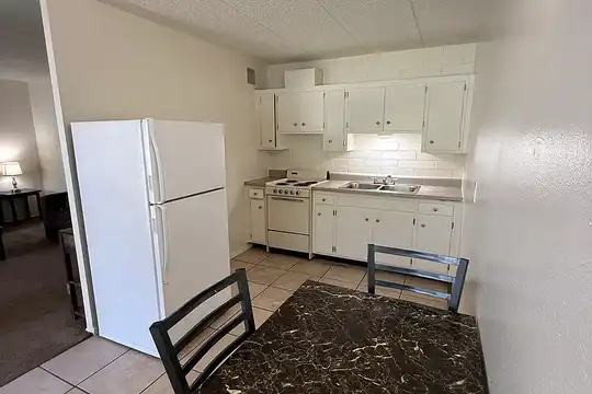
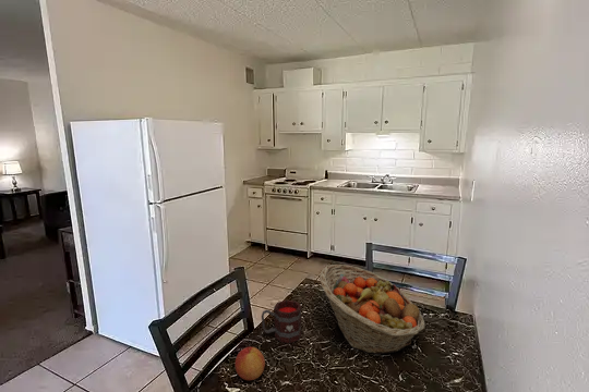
+ fruit basket [318,264,426,355]
+ mug [261,299,302,344]
+ apple [235,346,266,381]
